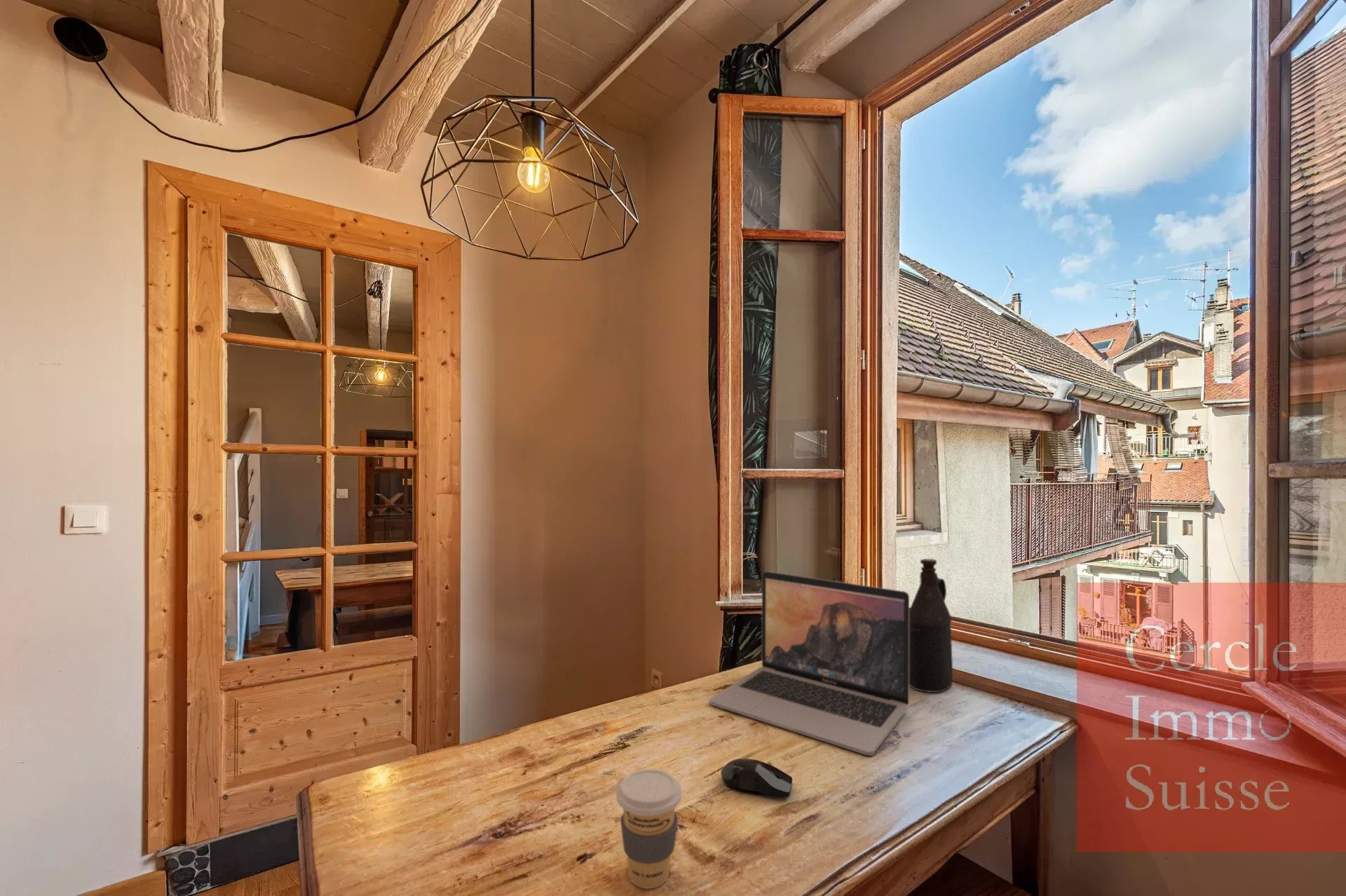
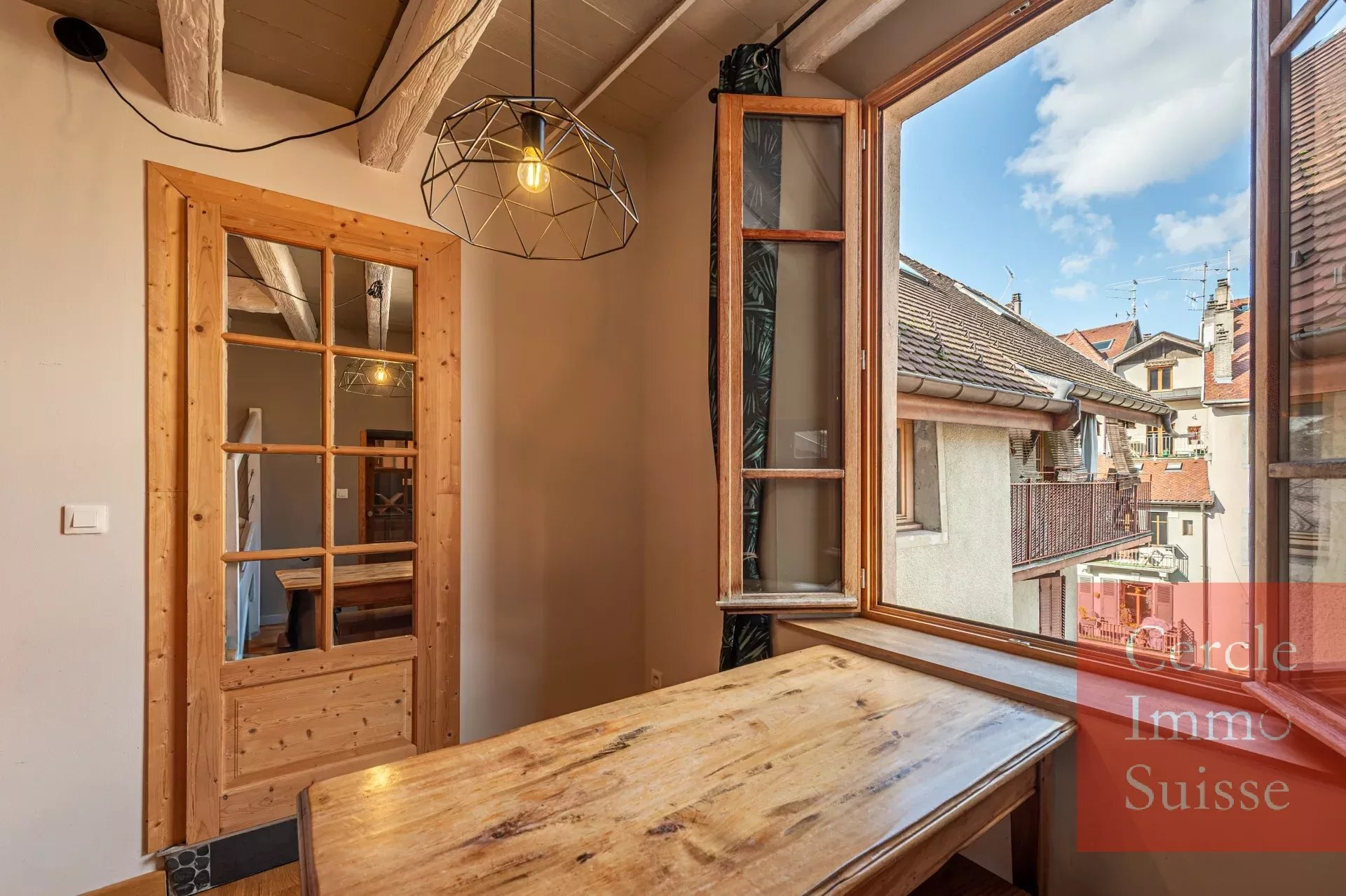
- computer mouse [721,758,793,798]
- coffee cup [616,768,683,890]
- laptop [708,571,910,756]
- bottle [909,558,953,693]
